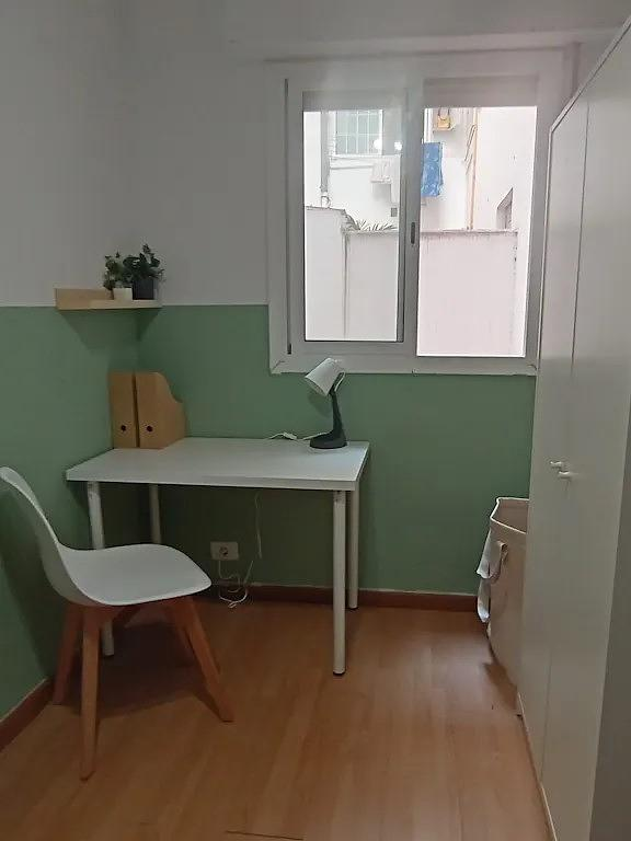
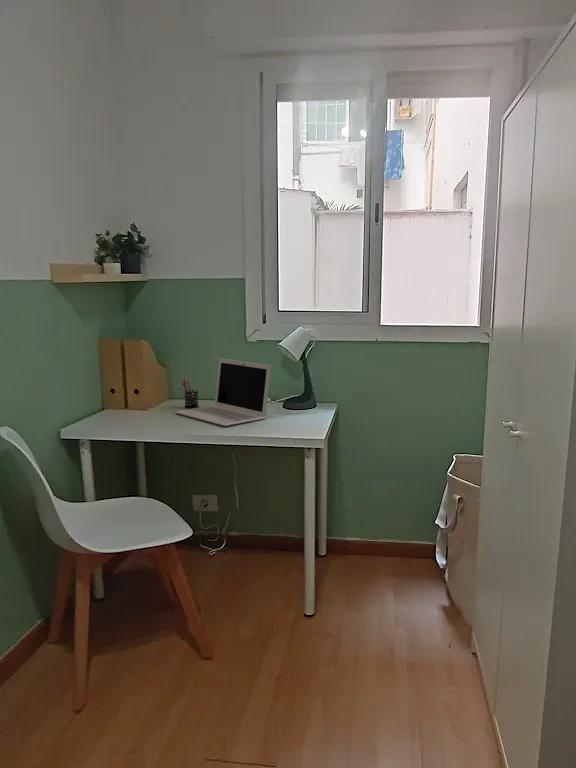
+ pen holder [182,379,201,409]
+ laptop [175,357,272,427]
